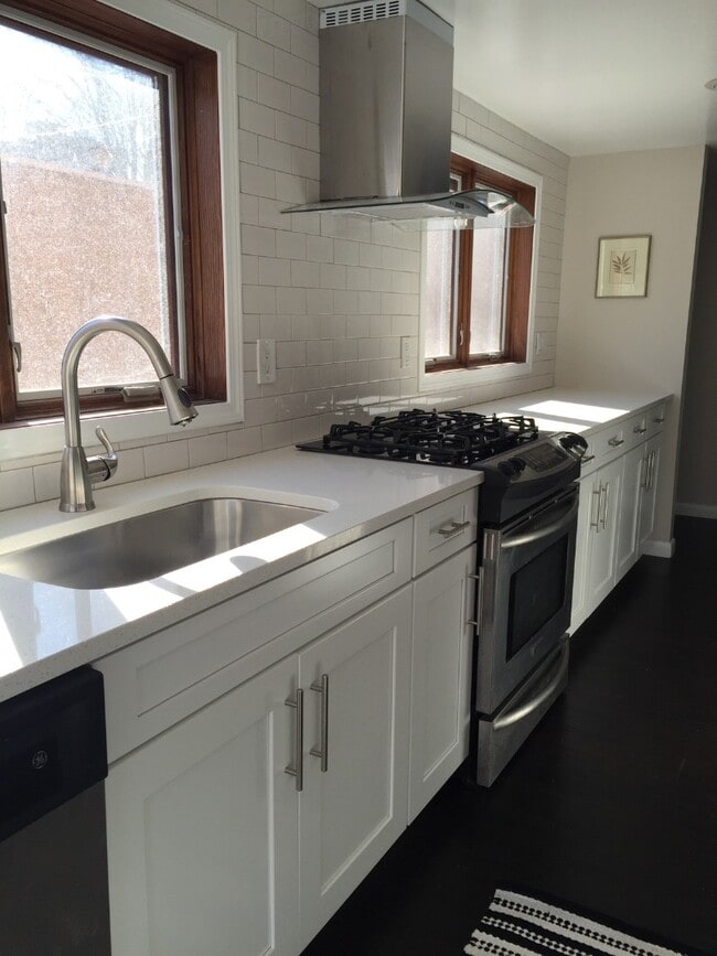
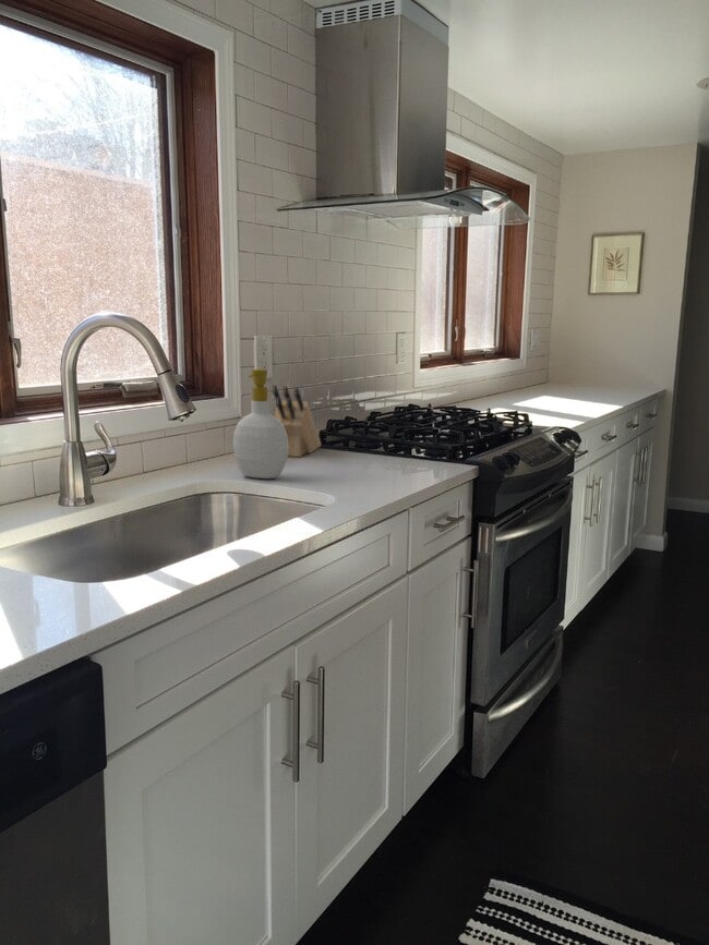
+ soap bottle [232,368,289,480]
+ knife block [272,384,322,458]
